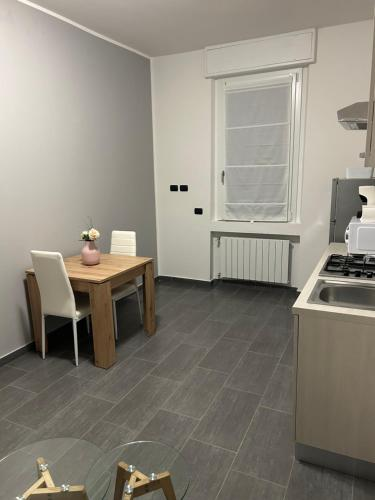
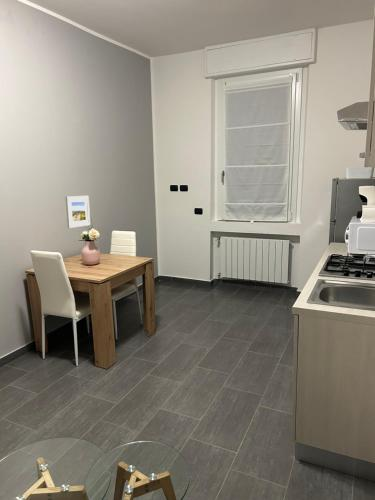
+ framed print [64,195,91,229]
